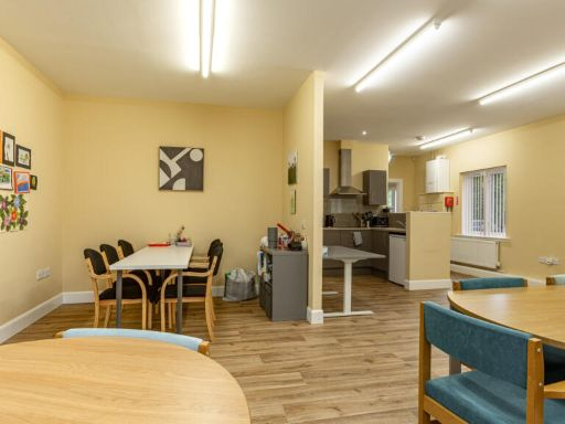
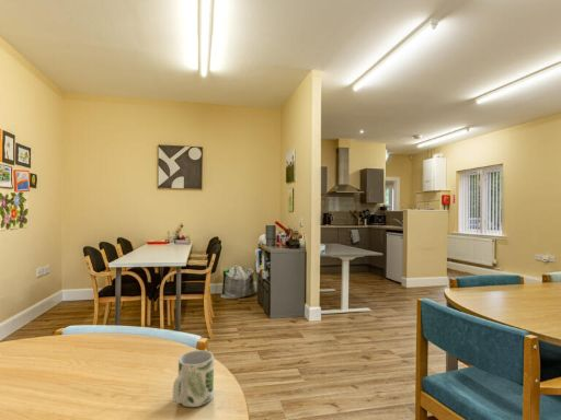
+ mug [172,349,215,408]
